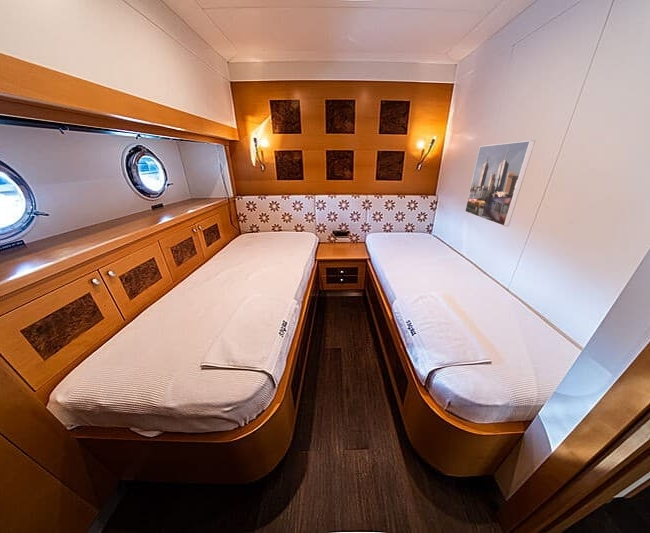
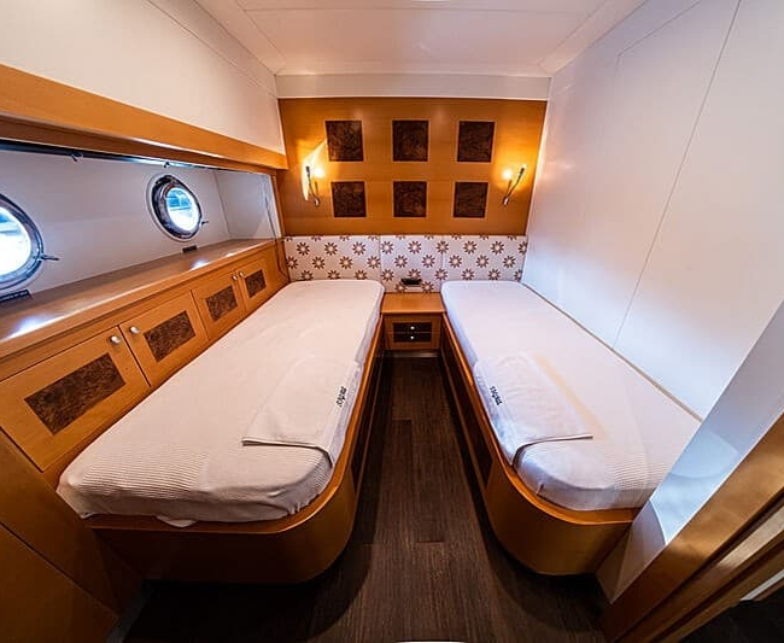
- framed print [464,139,536,227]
